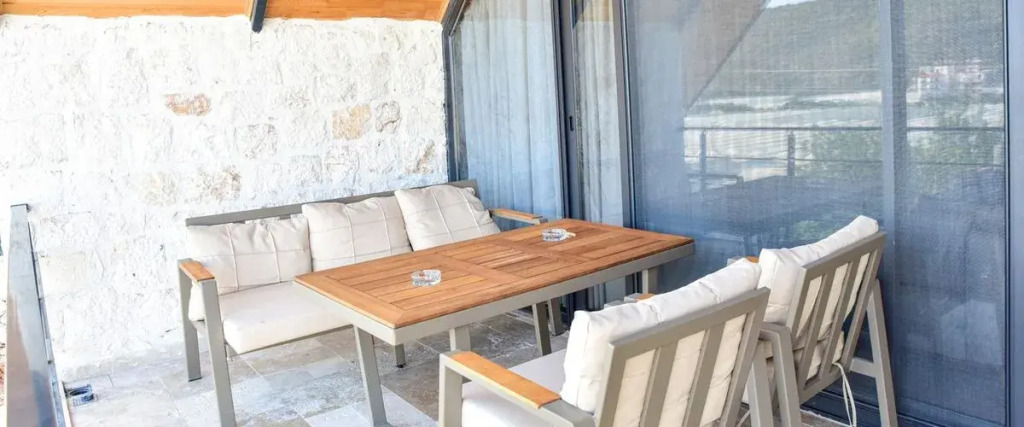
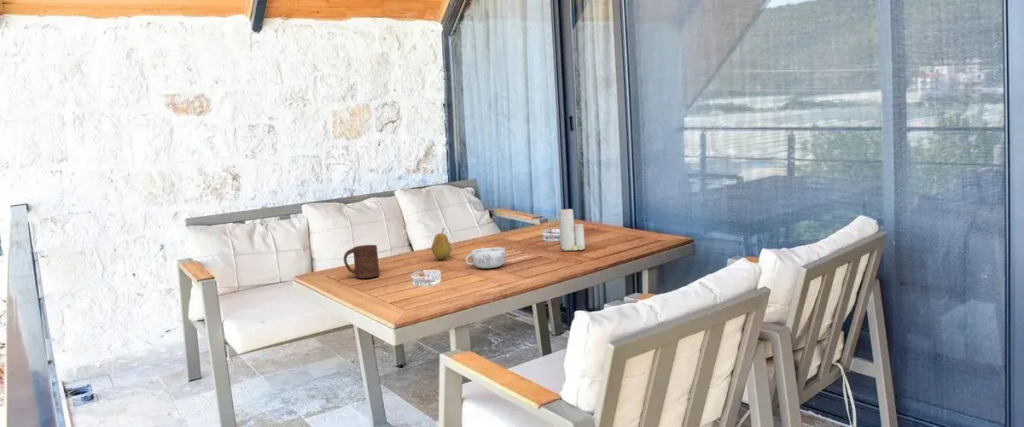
+ cup [343,244,380,279]
+ decorative bowl [465,246,507,269]
+ candle [558,208,586,251]
+ fruit [430,227,452,261]
